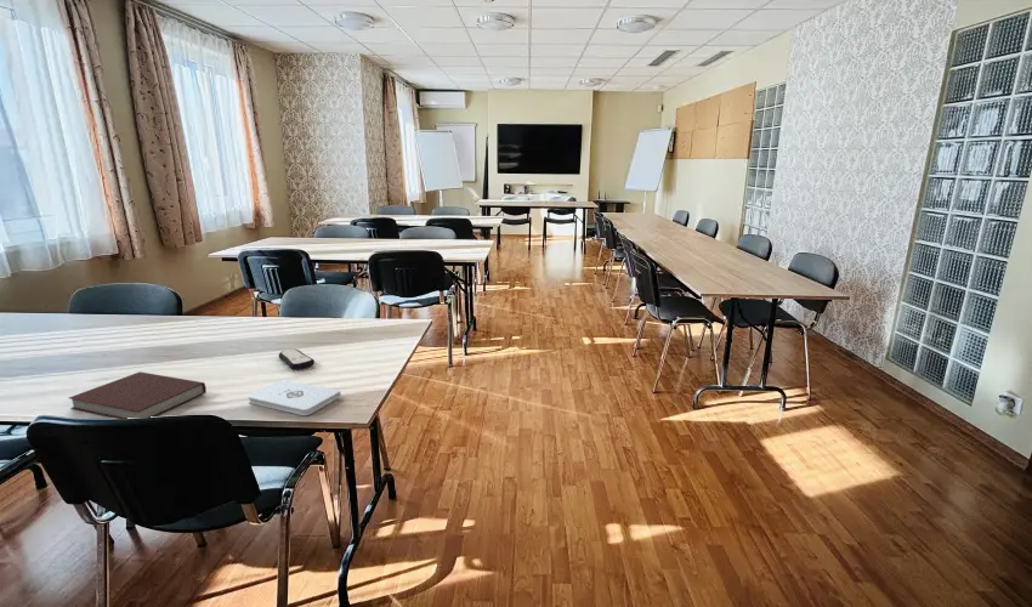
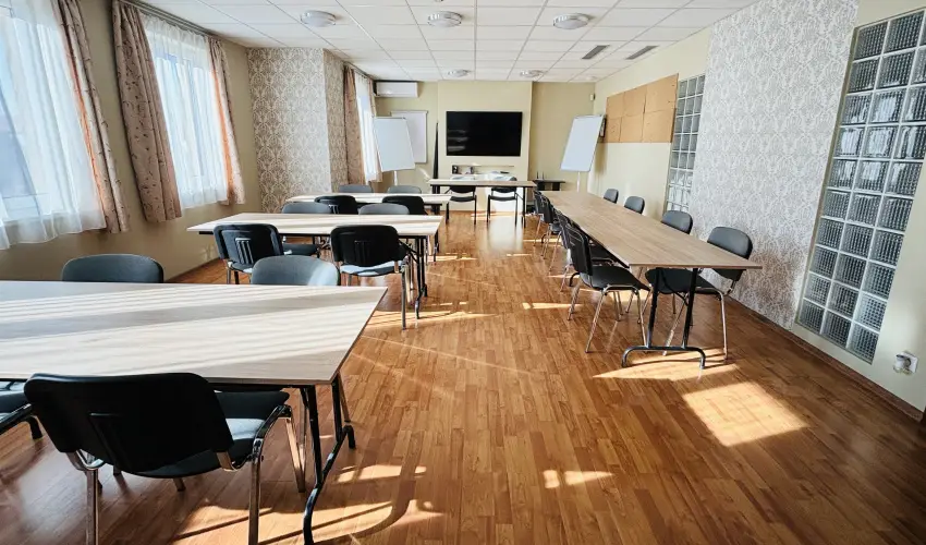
- notebook [68,370,208,420]
- notepad [246,379,342,416]
- remote control [278,348,316,370]
